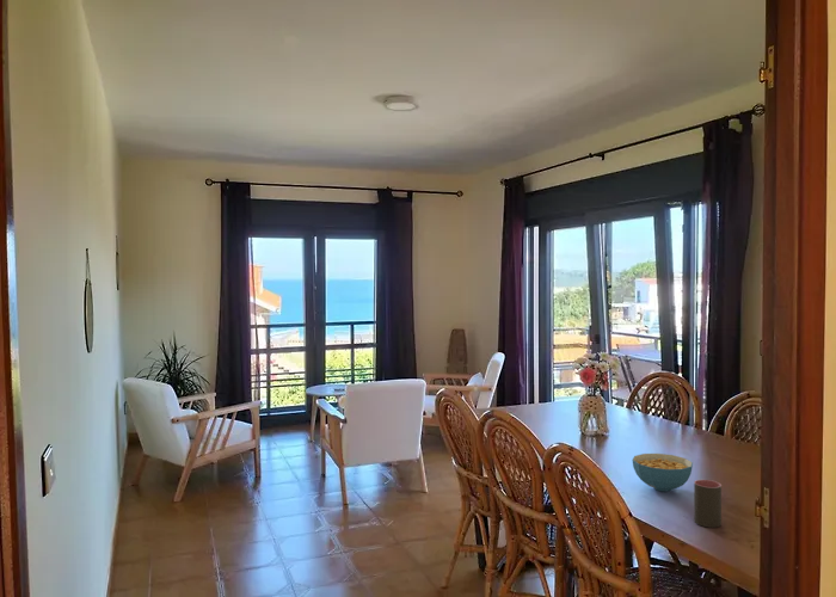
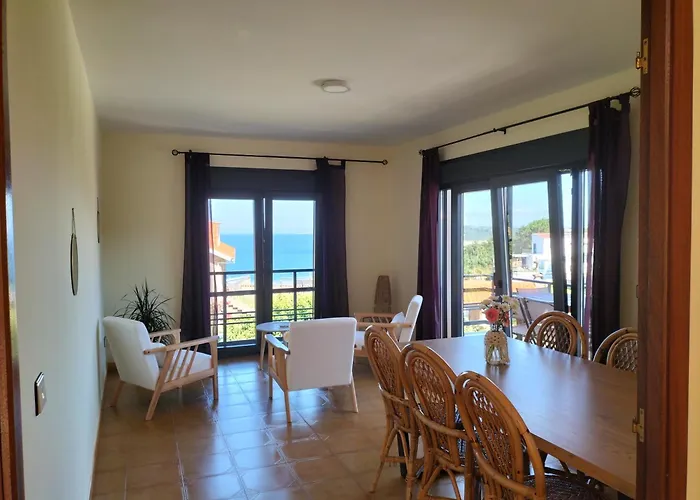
- cup [693,479,723,529]
- cereal bowl [632,453,694,492]
